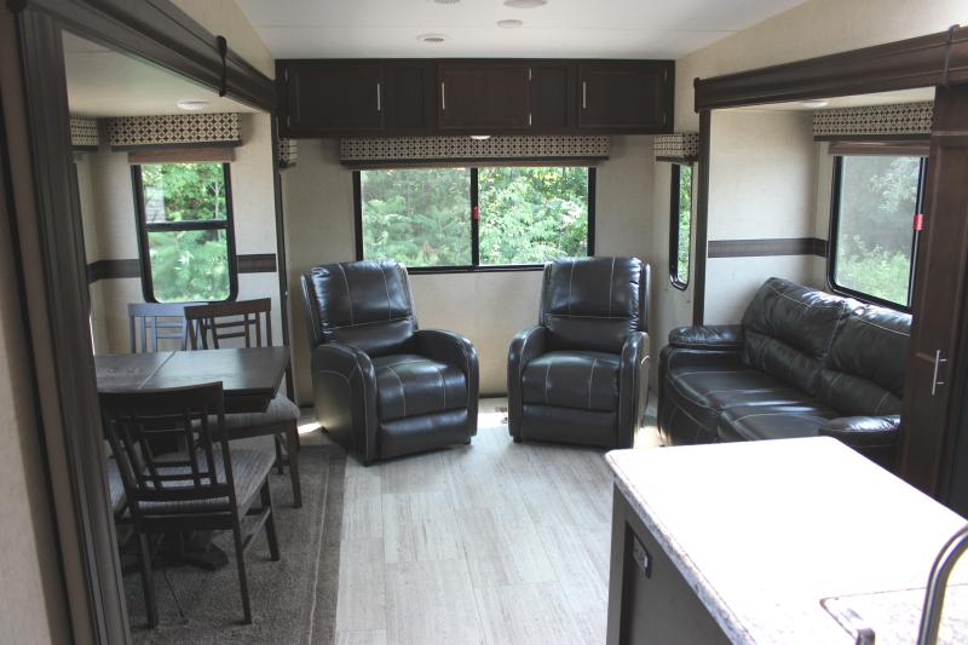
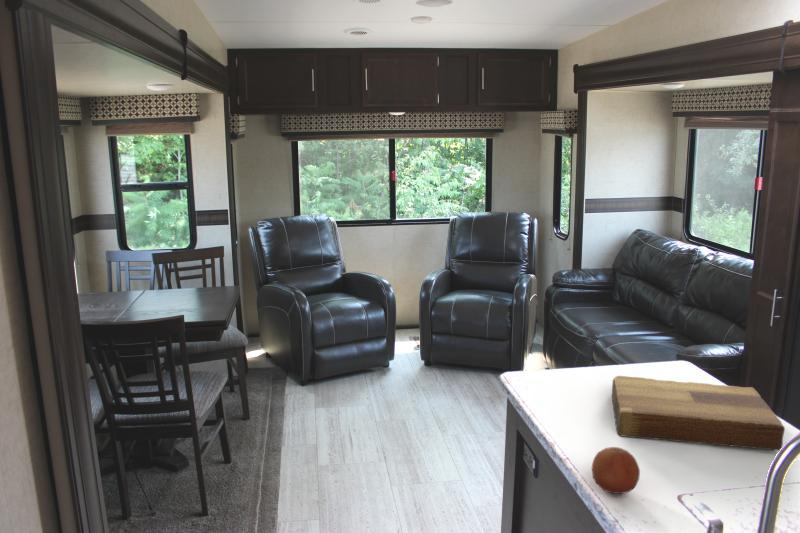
+ fruit [591,446,641,495]
+ cutting board [611,375,786,452]
